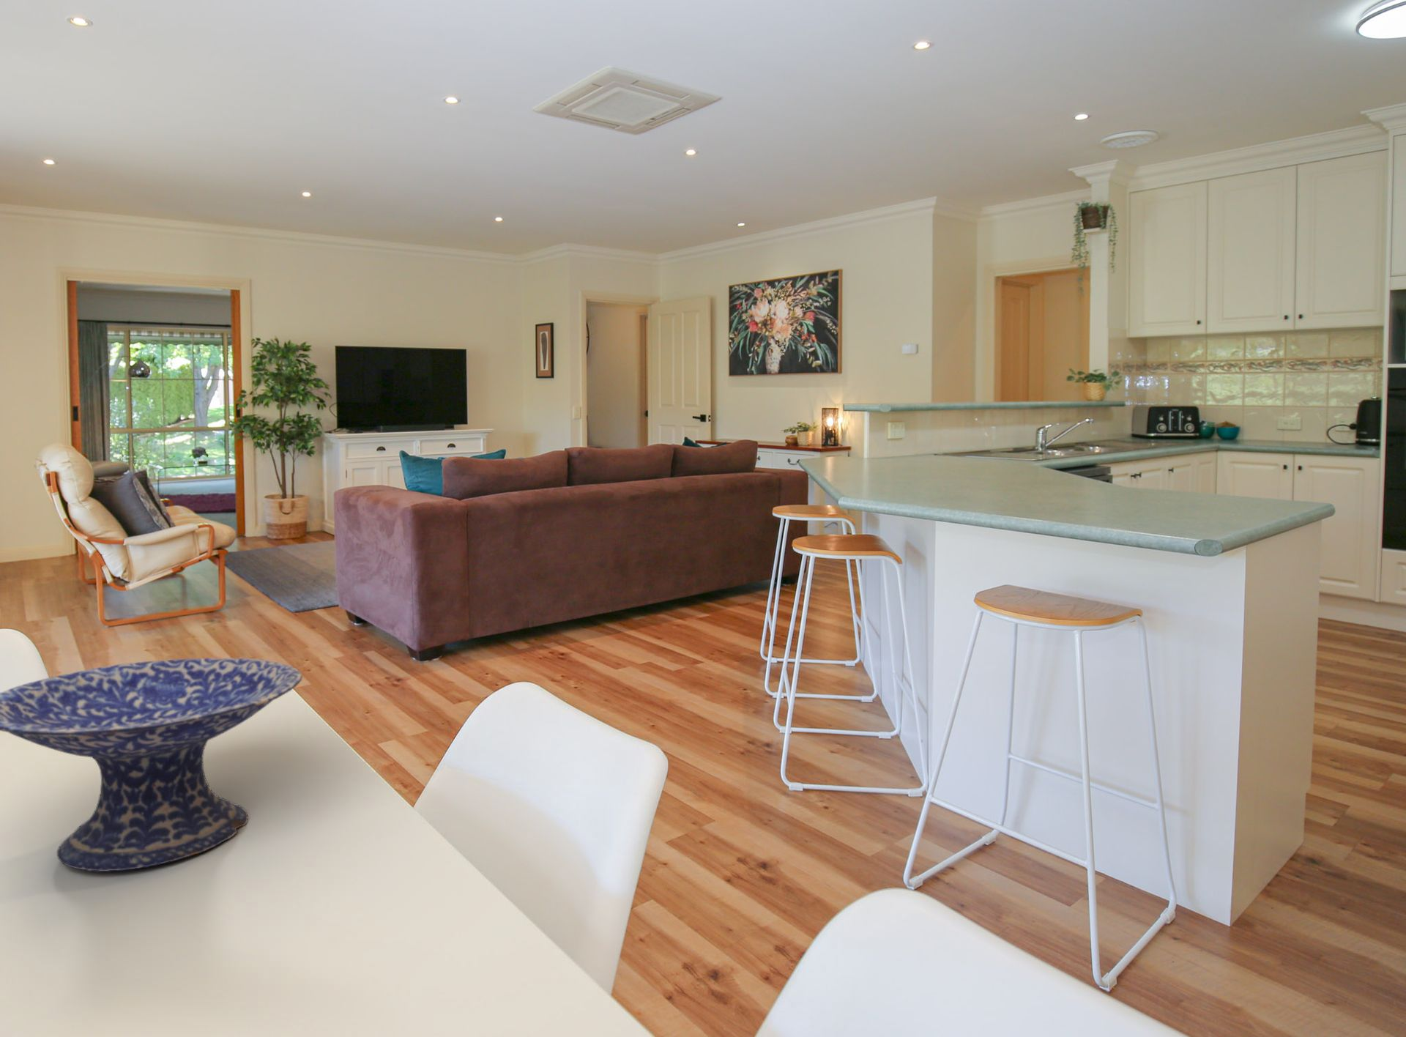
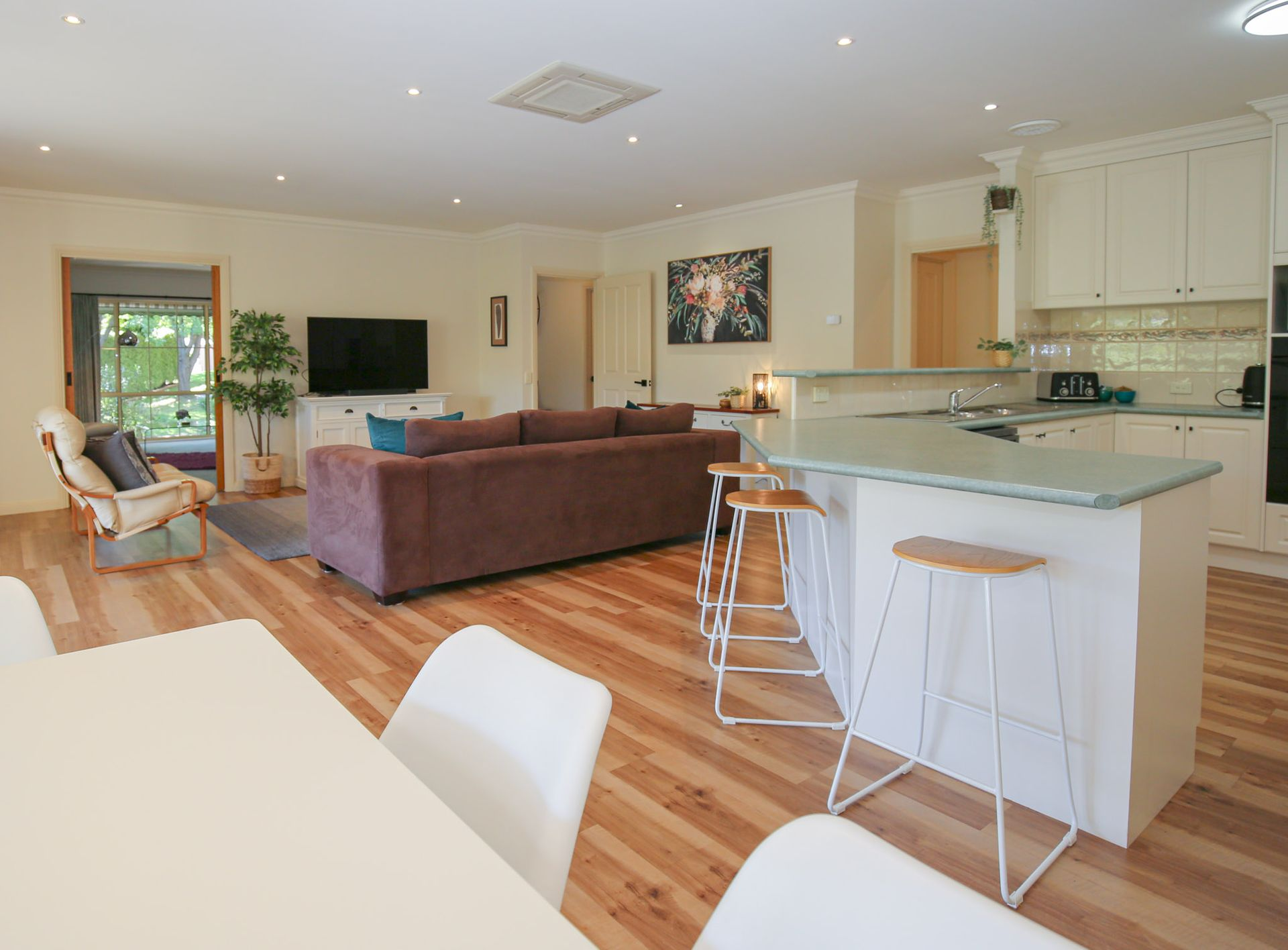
- decorative bowl [0,657,303,872]
